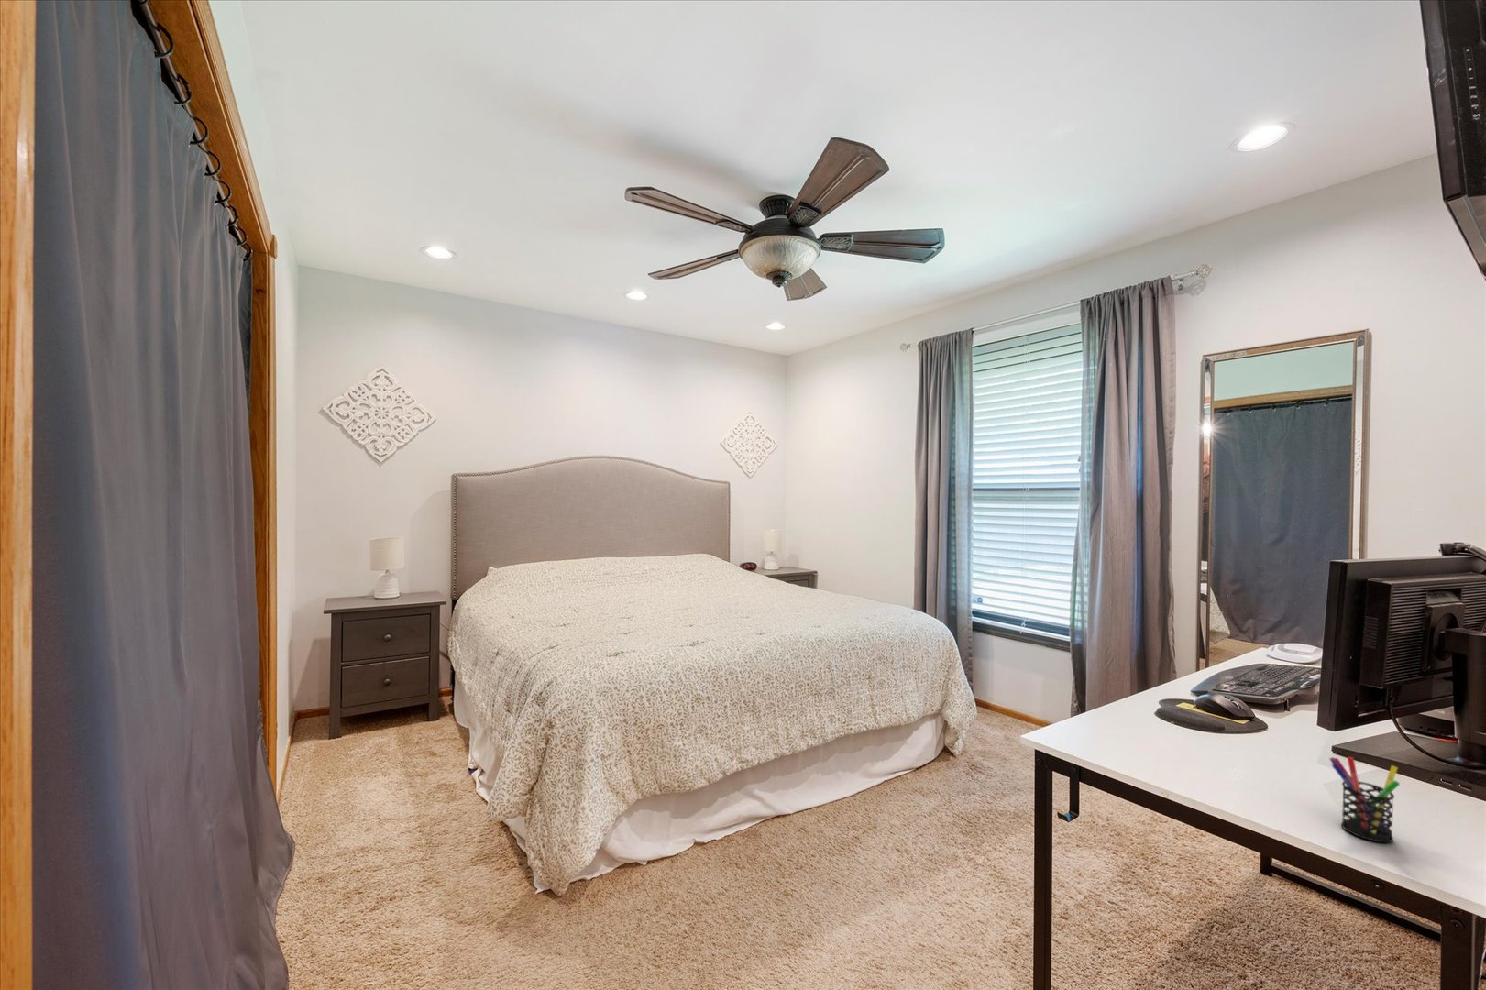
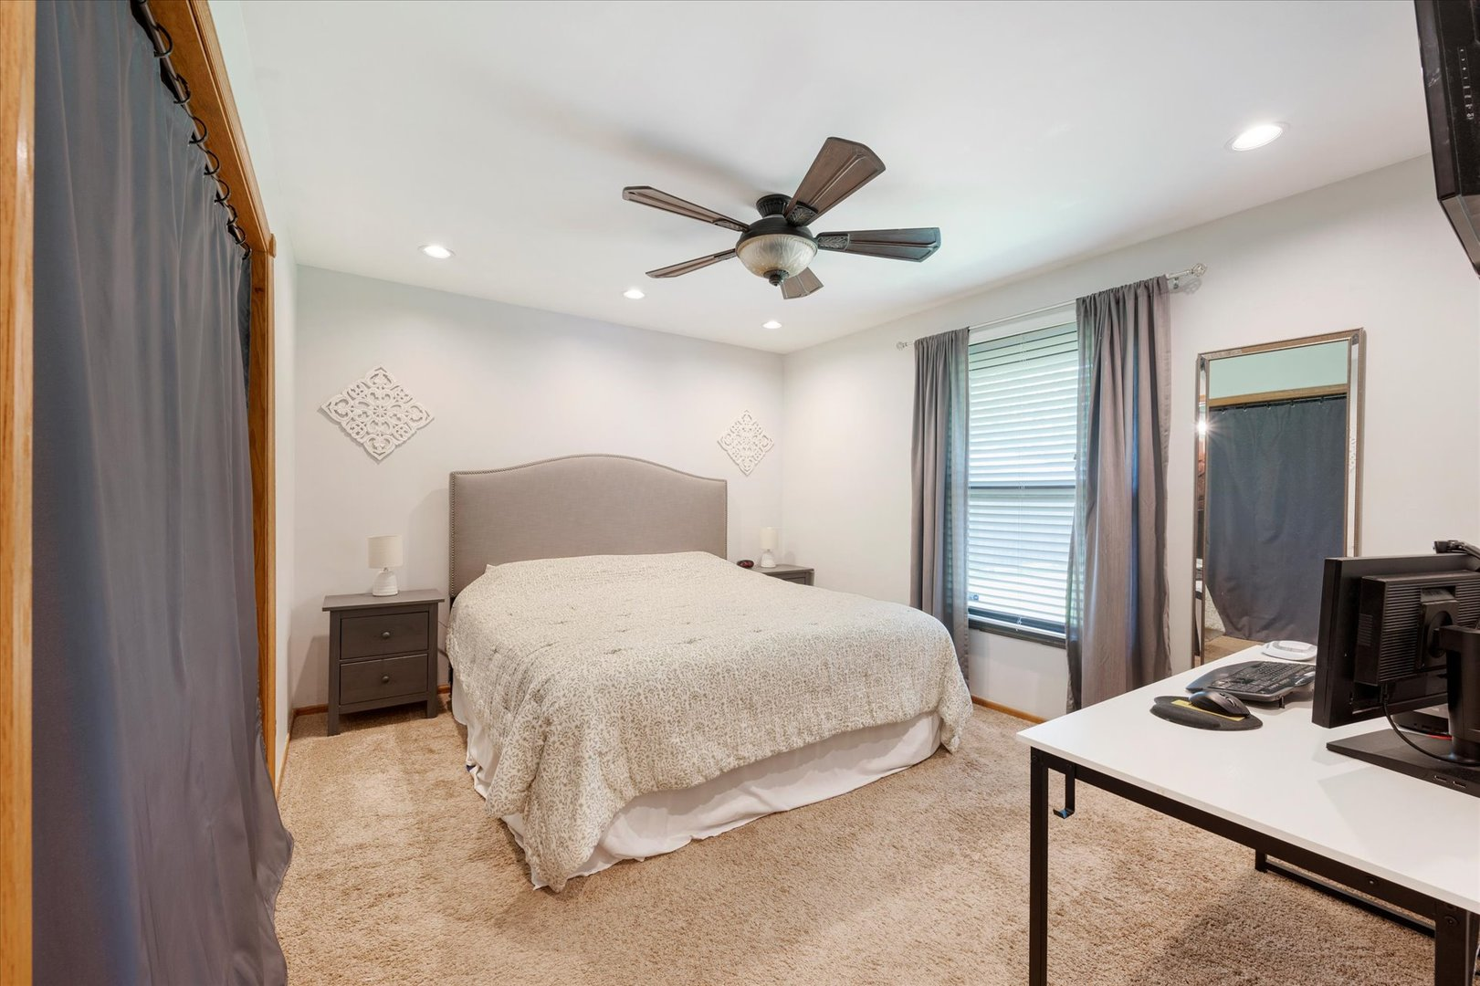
- pen holder [1328,756,1401,843]
